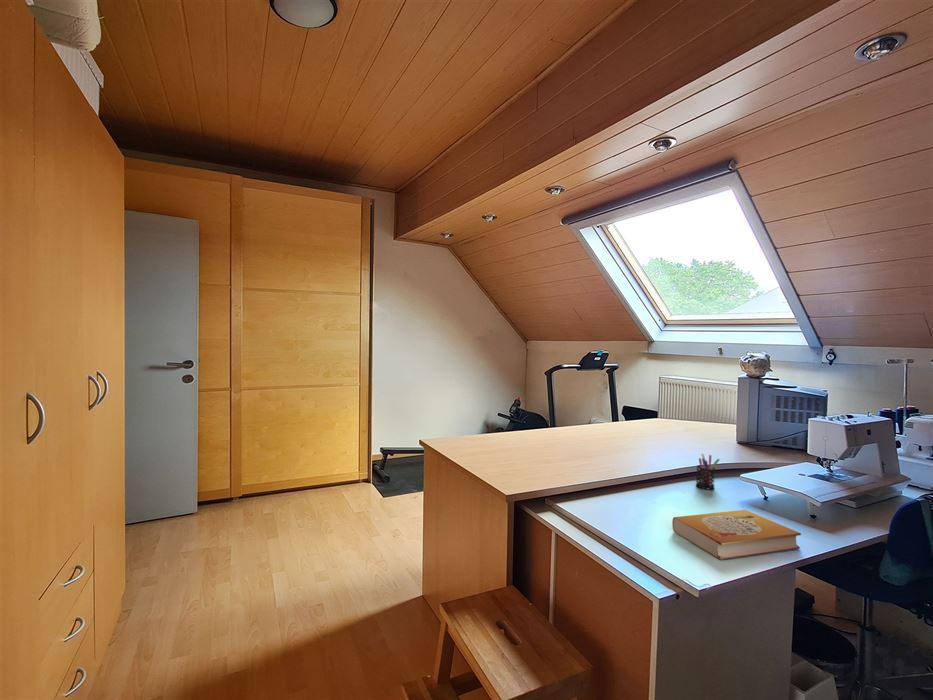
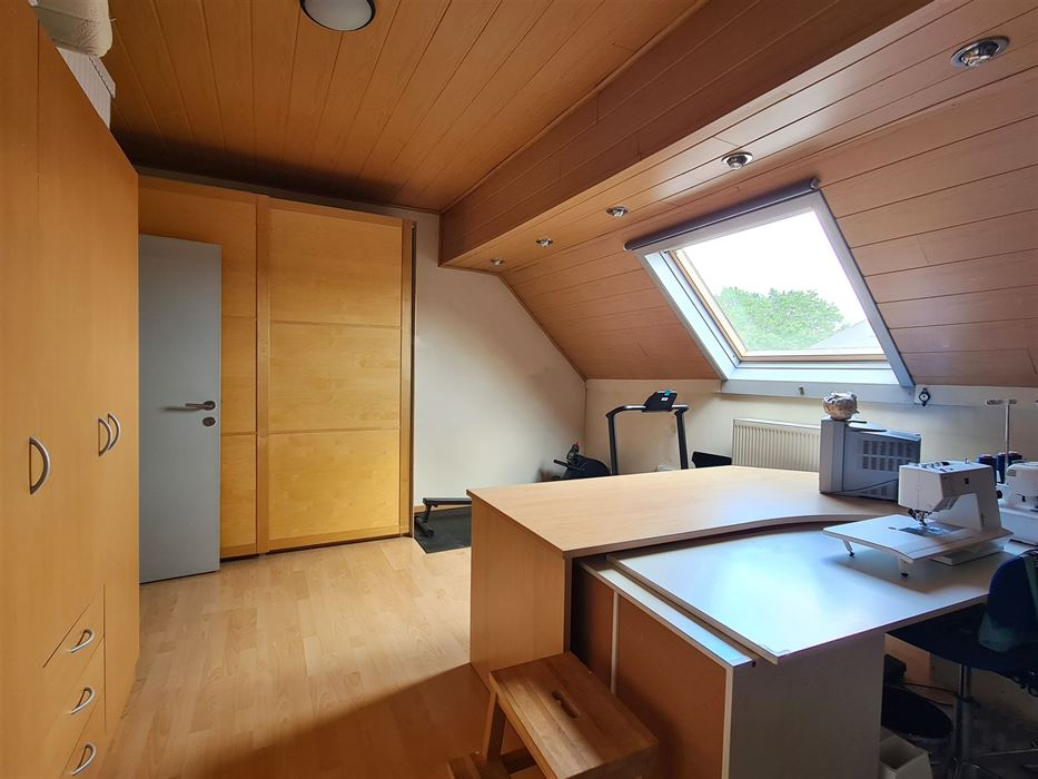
- pen holder [695,453,720,490]
- book [671,509,802,561]
